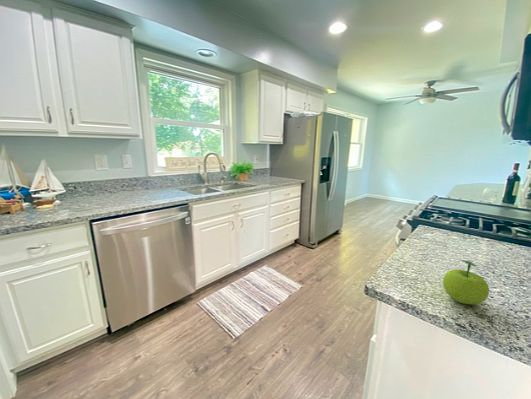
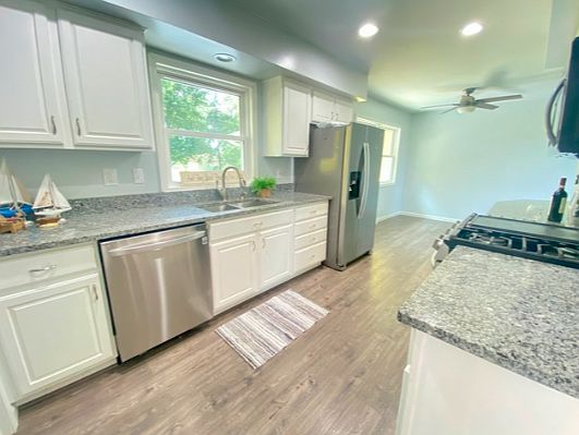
- fruit [442,259,490,305]
